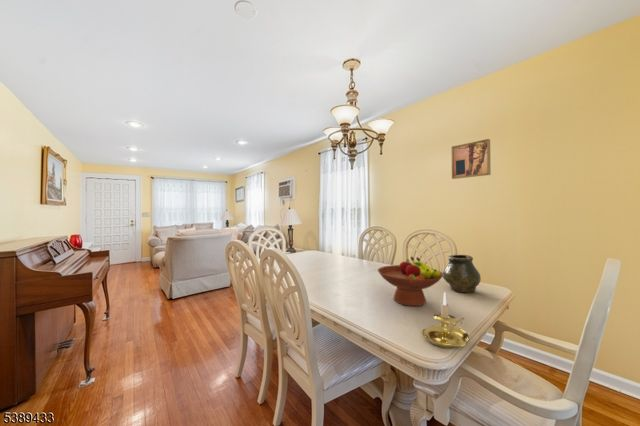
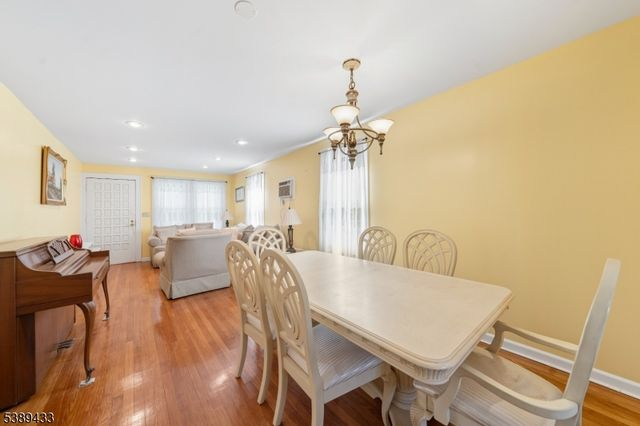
- fruit bowl [377,256,444,307]
- vase [442,254,482,293]
- candle holder [422,291,470,349]
- wall art [451,138,492,180]
